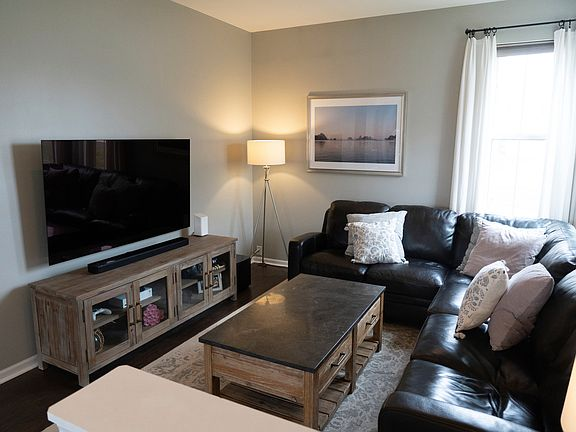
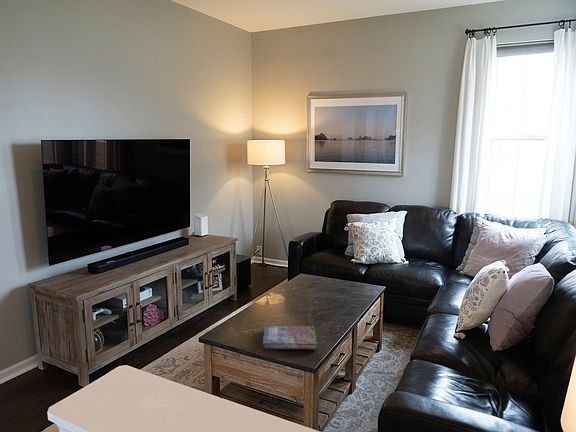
+ book [262,325,318,350]
